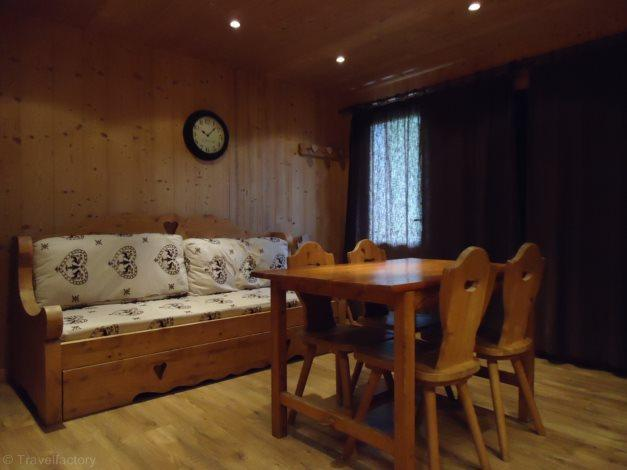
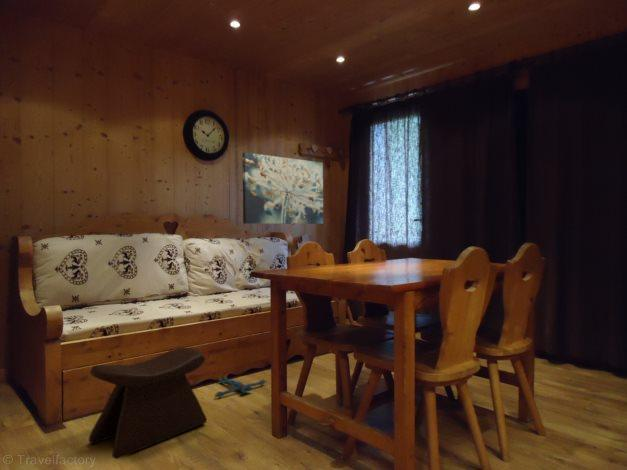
+ plush toy [214,374,267,399]
+ stool [88,347,208,460]
+ wall art [242,152,324,225]
